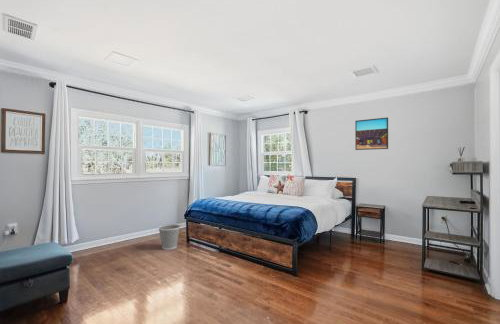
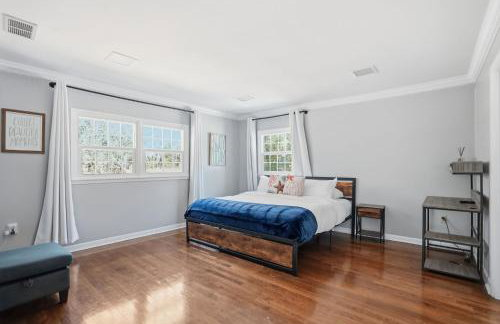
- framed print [354,117,389,151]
- wastebasket [157,223,181,251]
